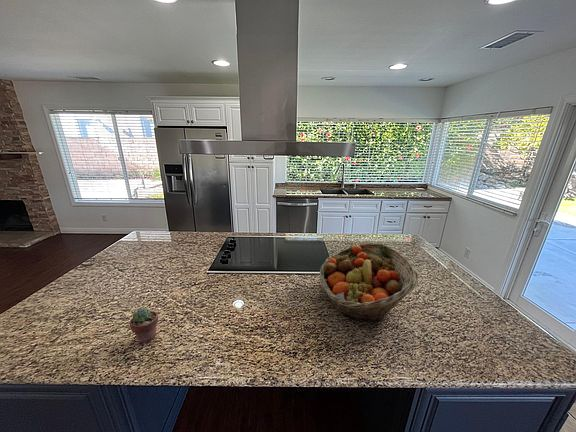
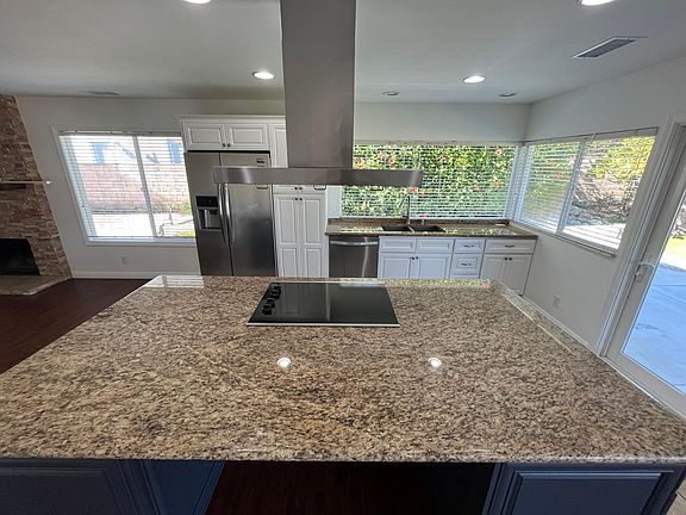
- potted succulent [129,307,159,345]
- fruit basket [319,242,420,323]
